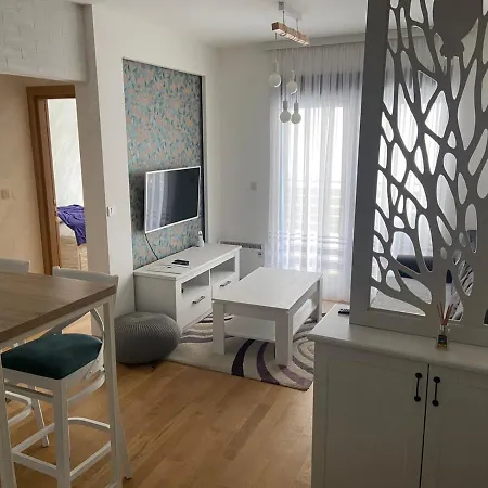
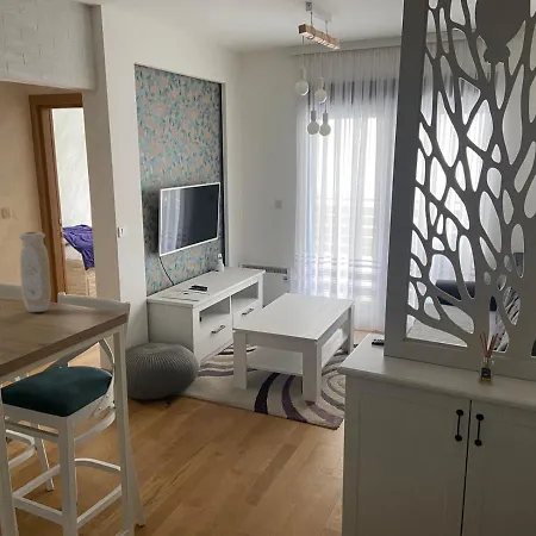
+ vase [18,231,52,313]
